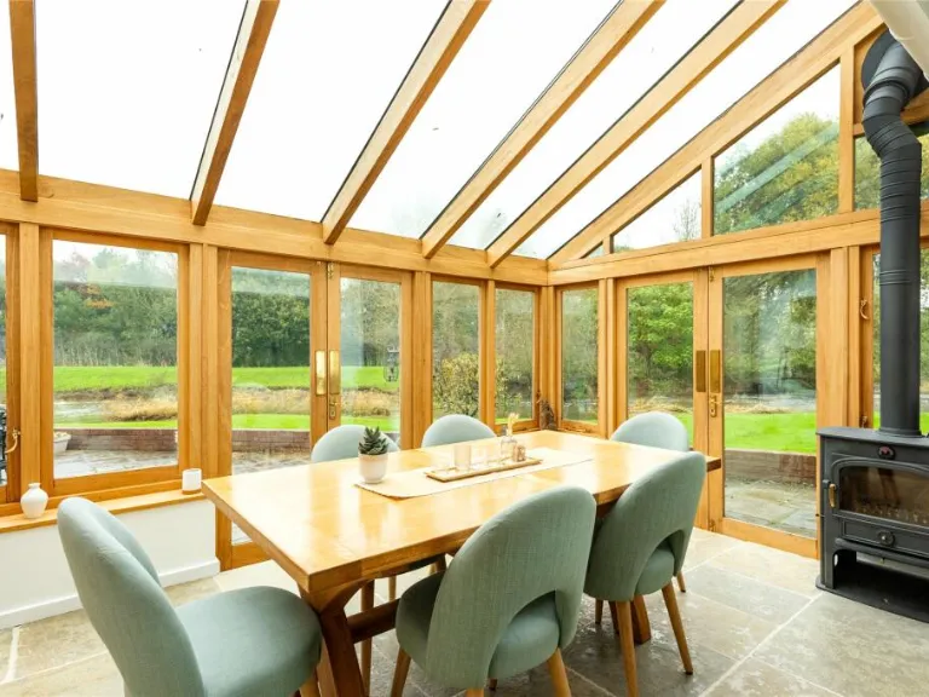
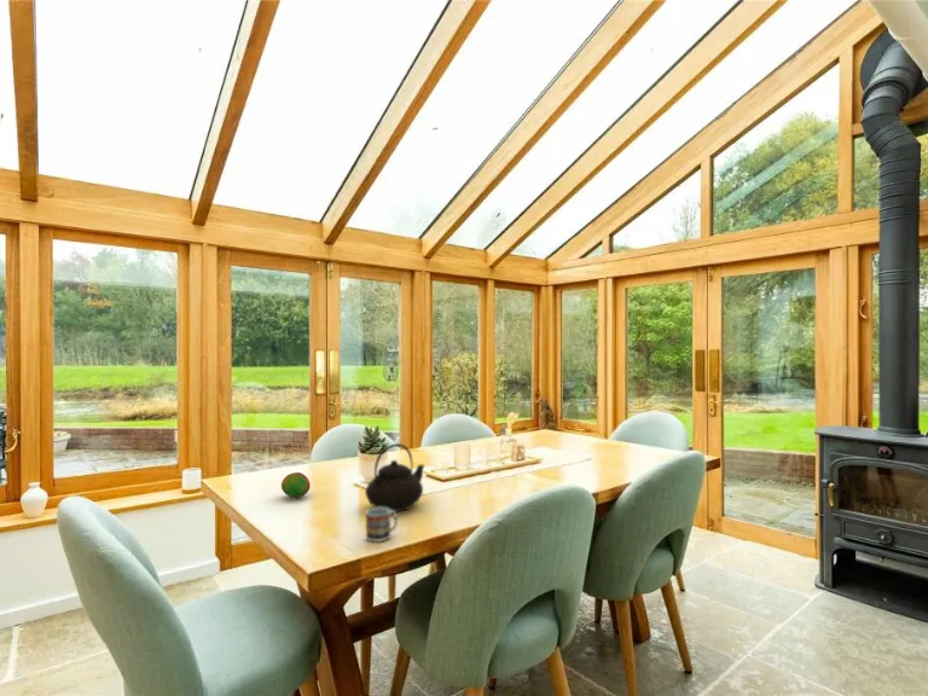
+ cup [364,506,399,544]
+ fruit [280,471,312,499]
+ teapot [364,442,425,514]
